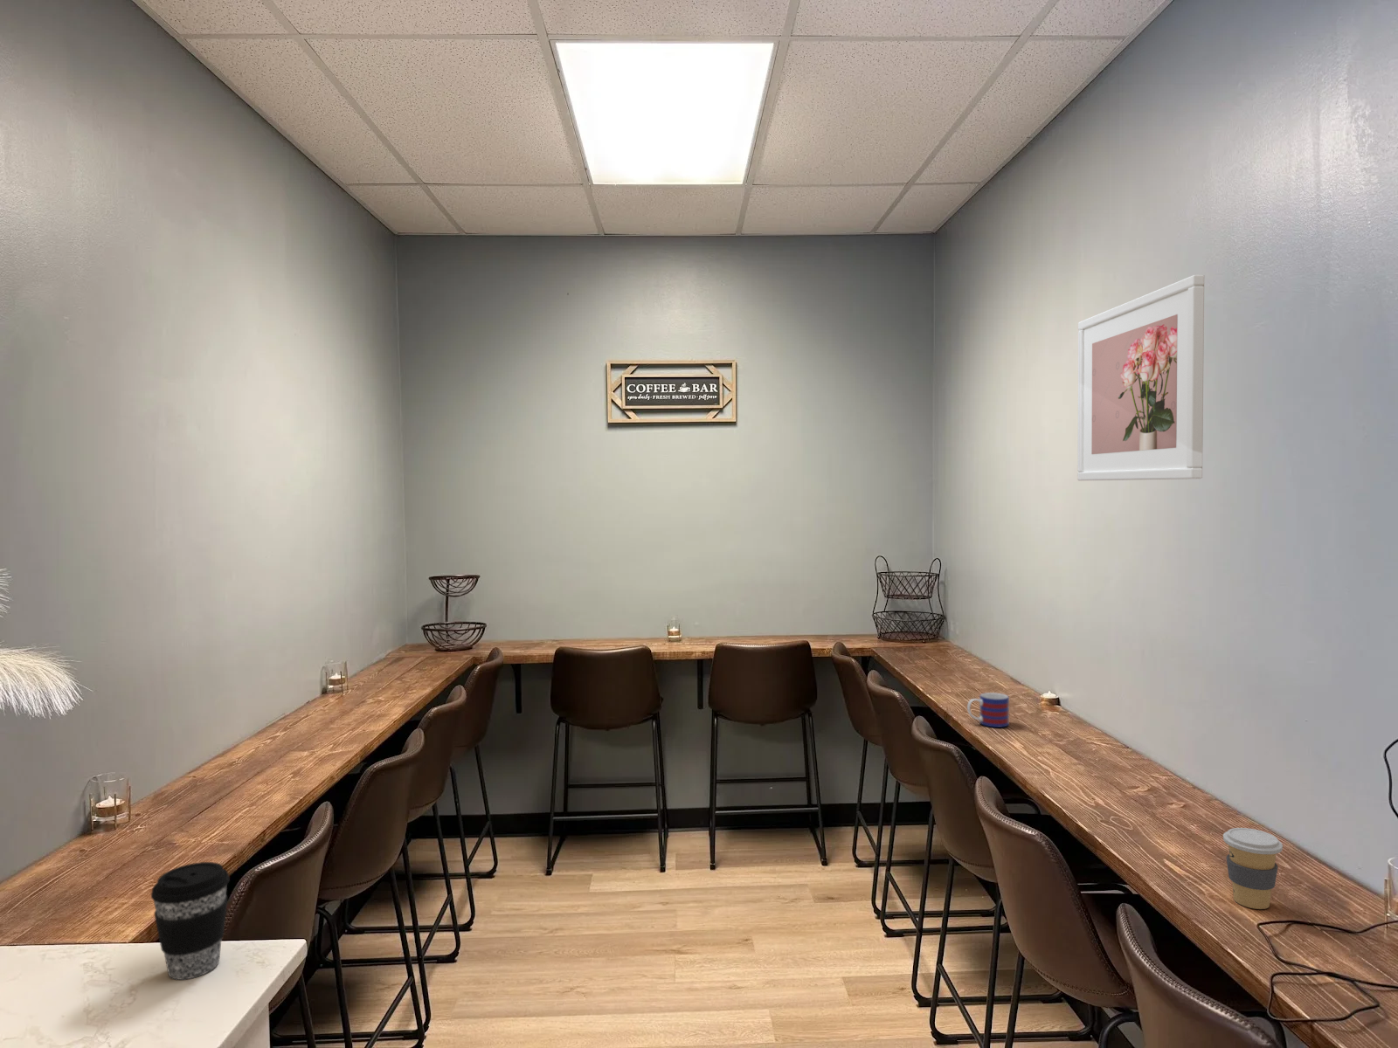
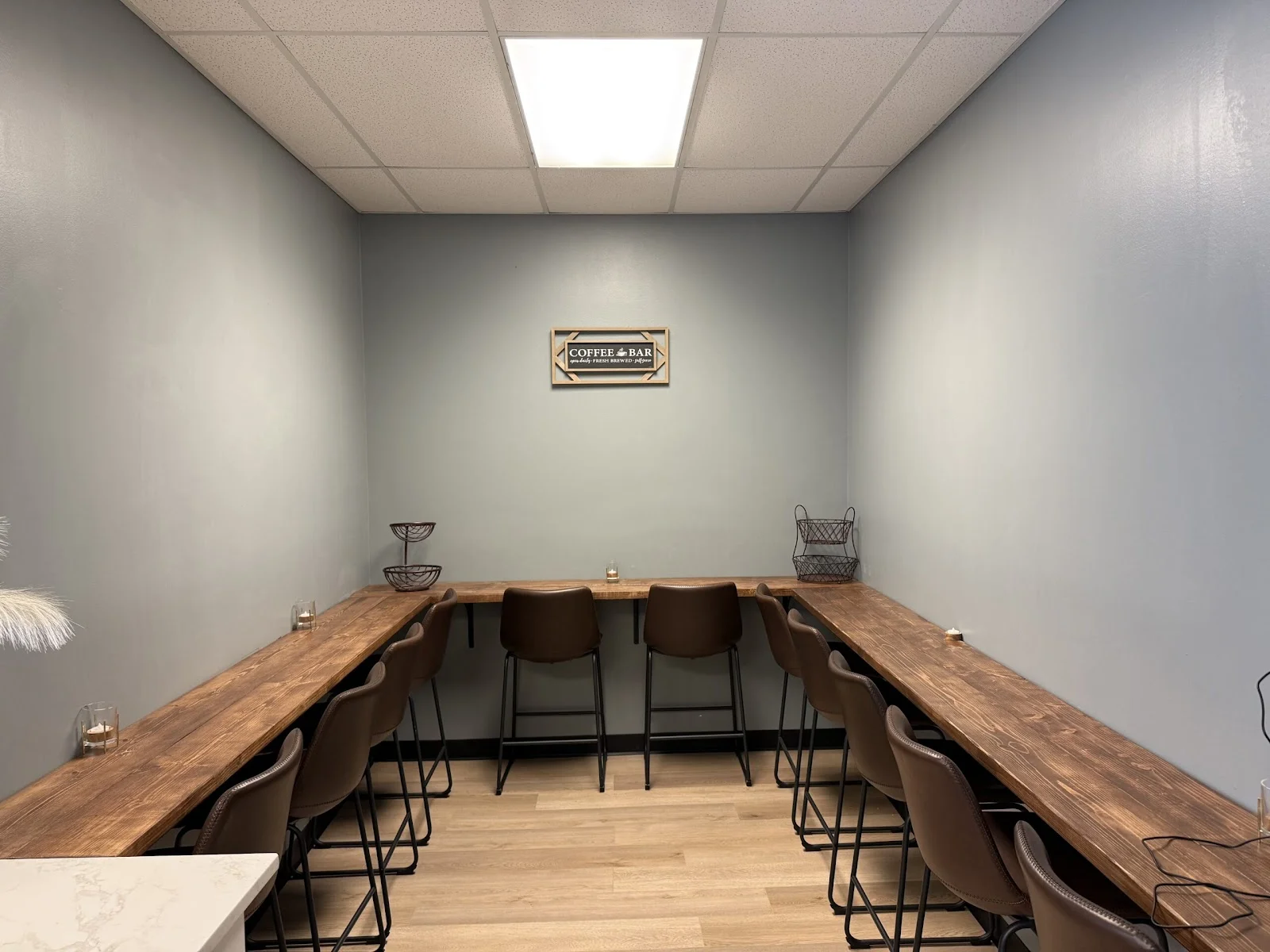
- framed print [1077,274,1205,481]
- coffee cup [1222,827,1284,910]
- coffee cup [151,861,231,981]
- mug [966,691,1011,729]
